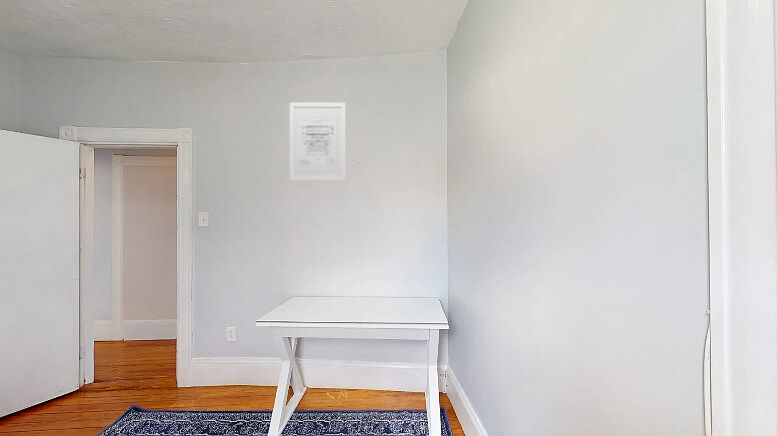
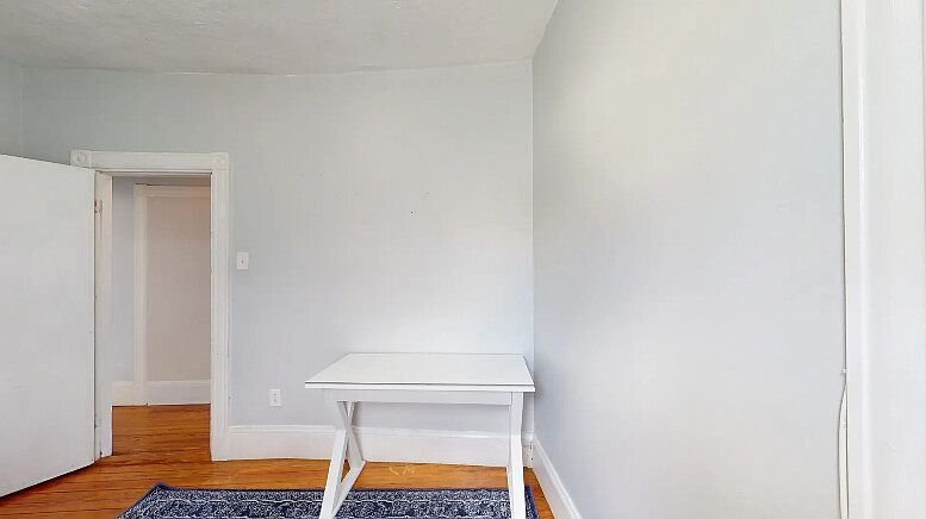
- wall art [289,101,347,181]
